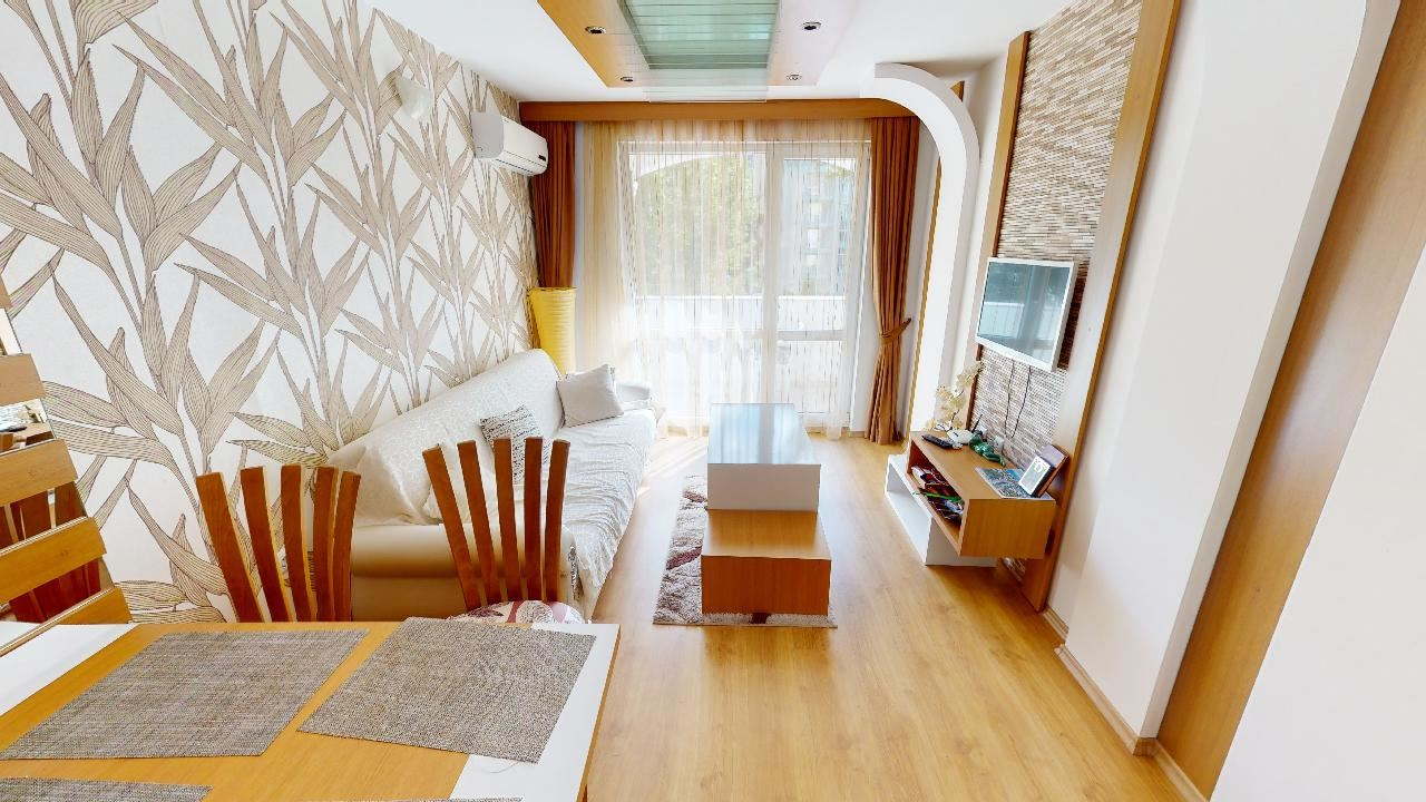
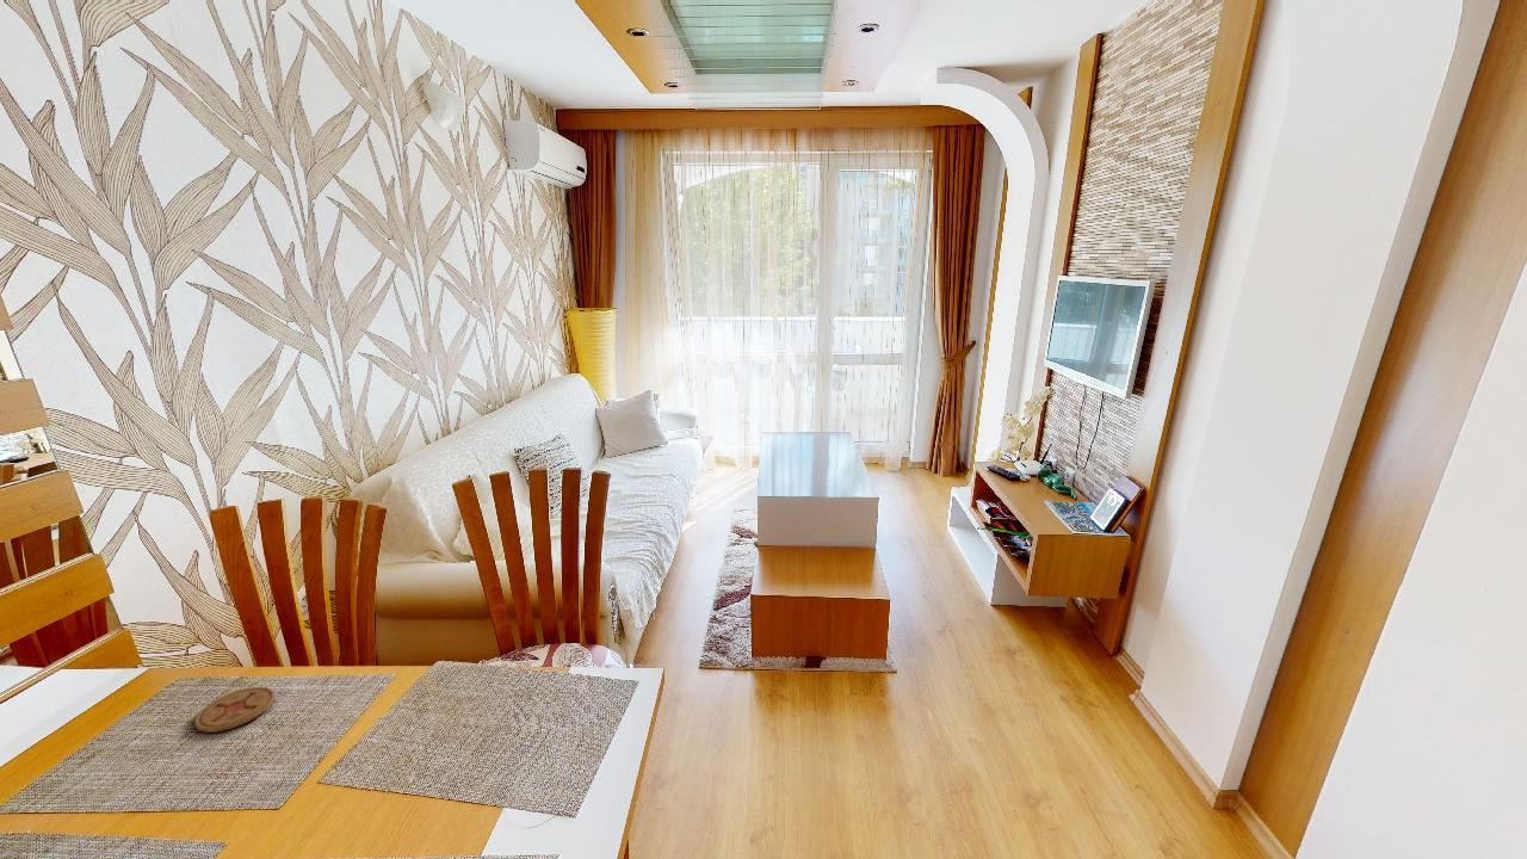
+ coaster [193,686,276,734]
